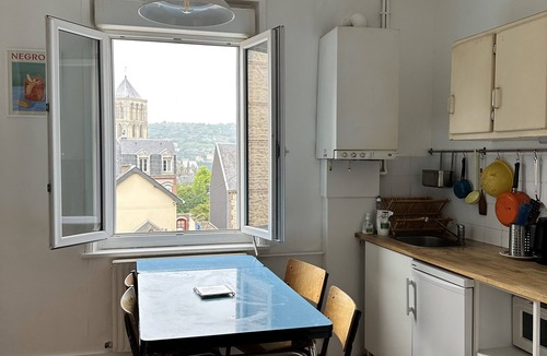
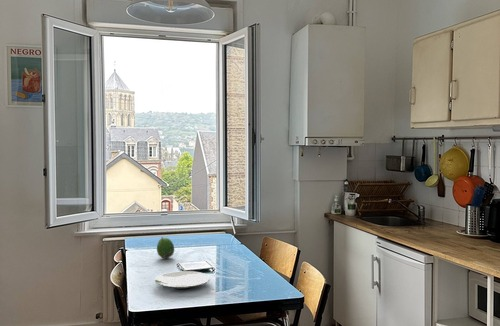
+ fruit [156,236,175,259]
+ plate [153,270,211,290]
